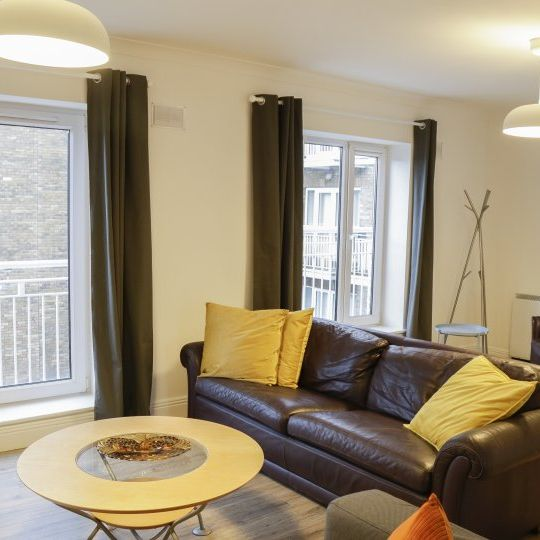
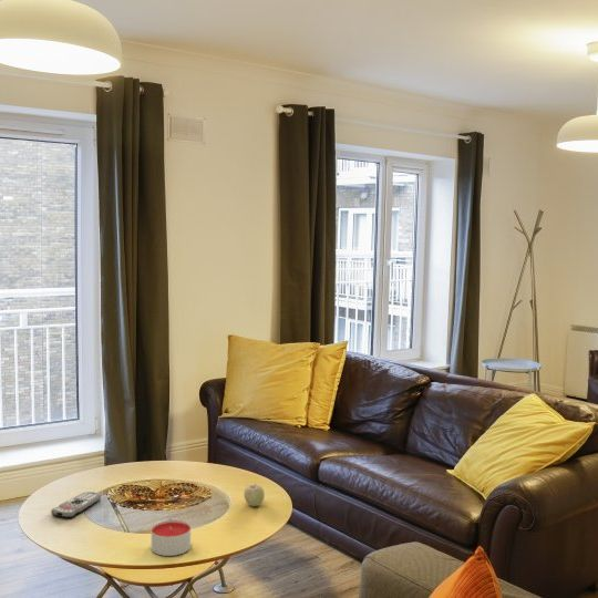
+ candle [151,519,192,557]
+ remote control [50,491,102,519]
+ fruit [243,483,266,507]
